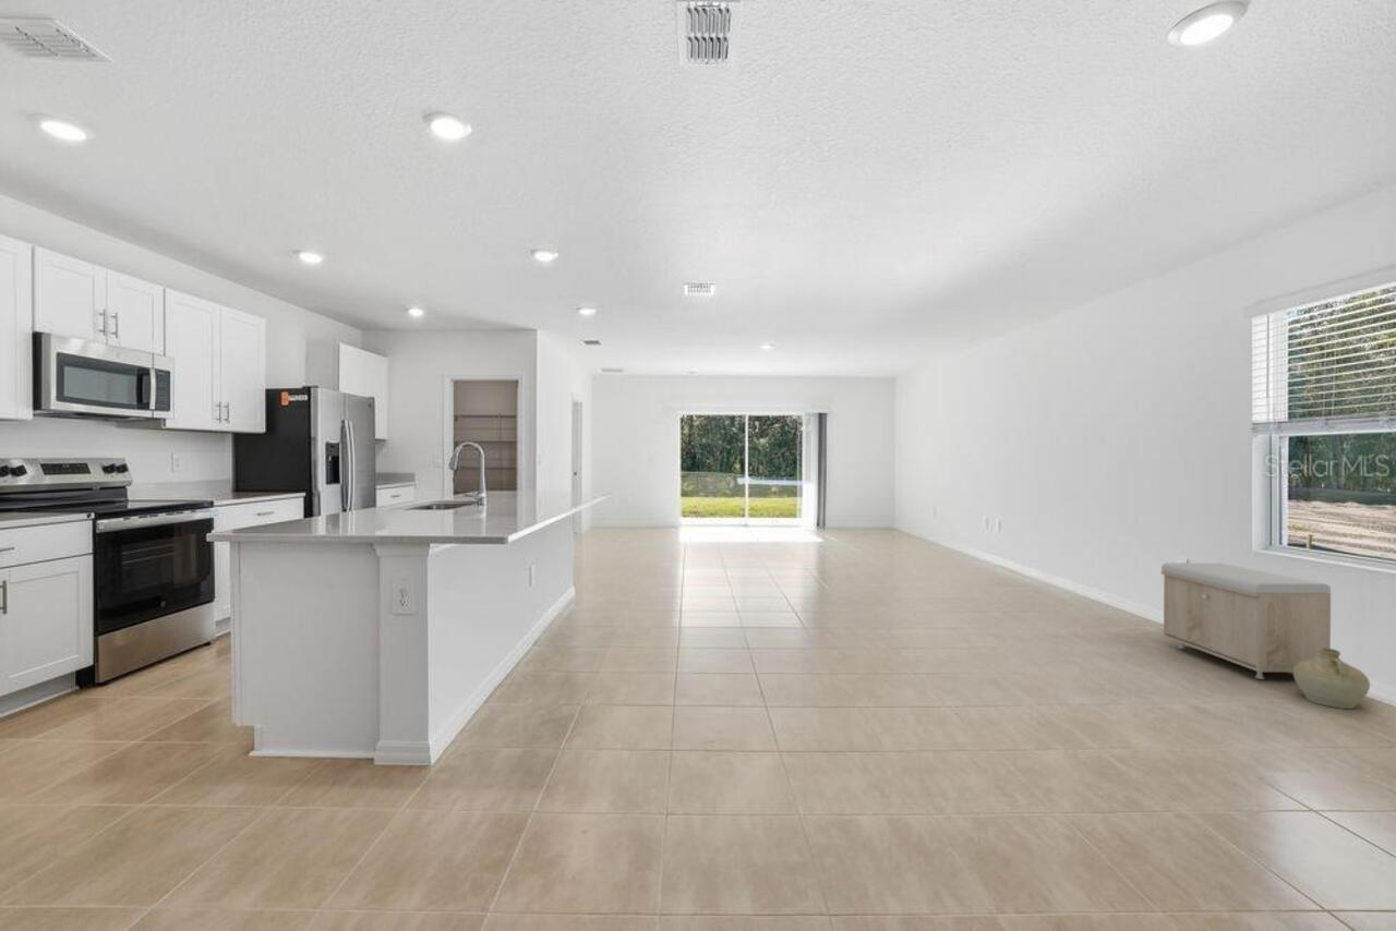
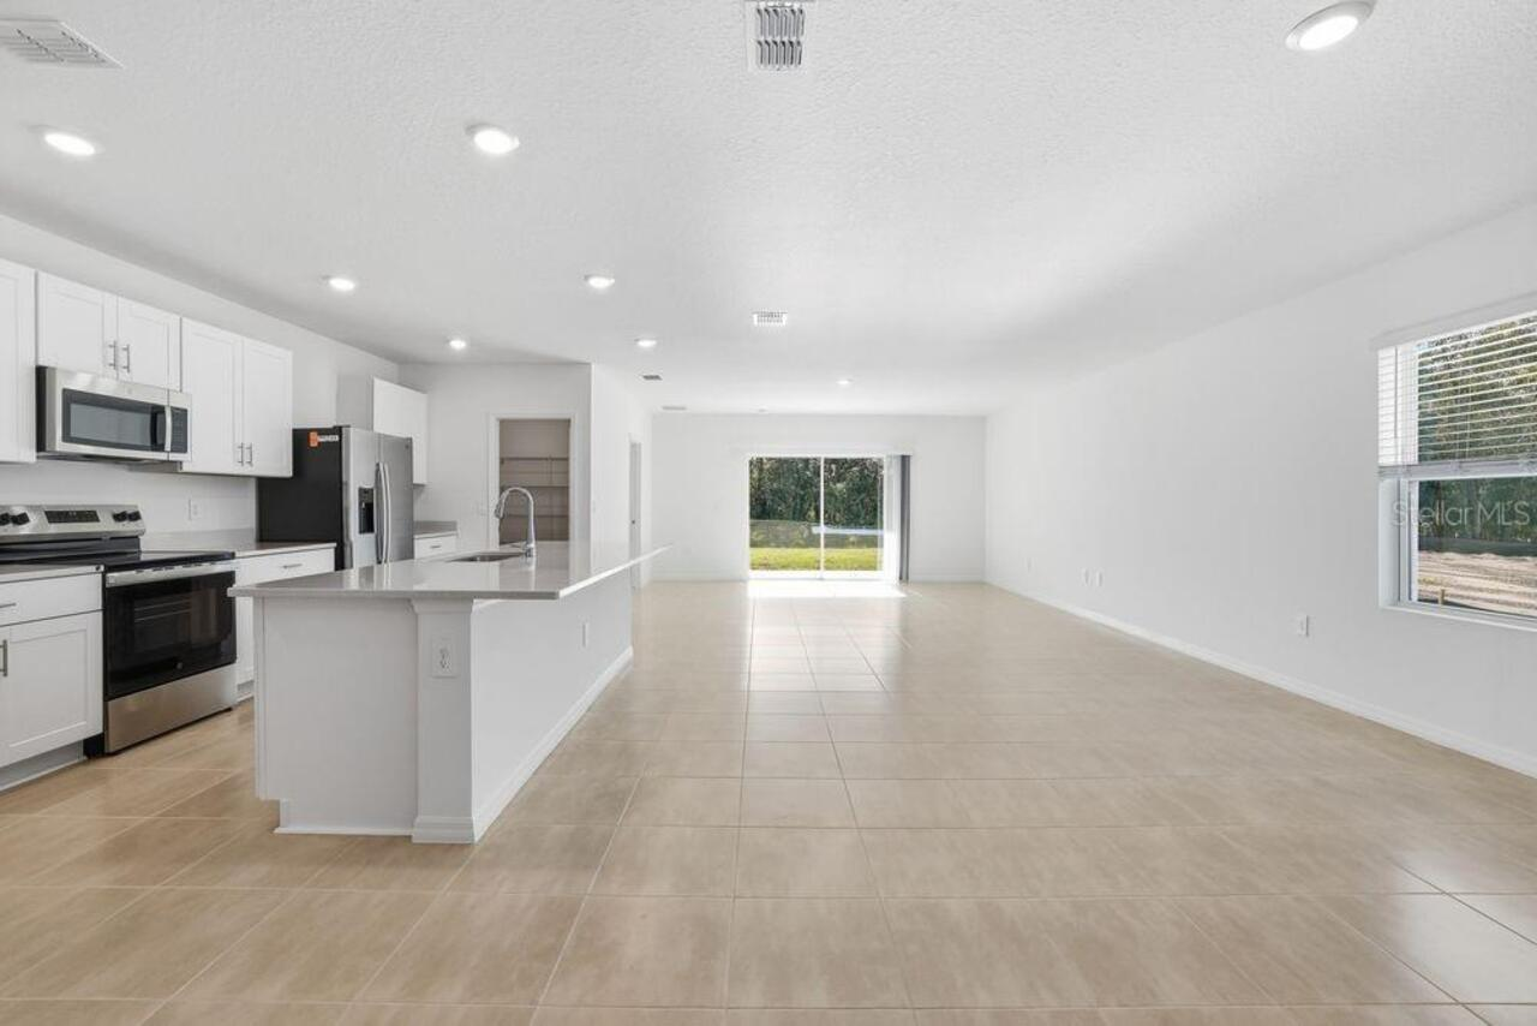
- ceramic jug [1292,648,1371,710]
- storage bench [1160,563,1332,680]
